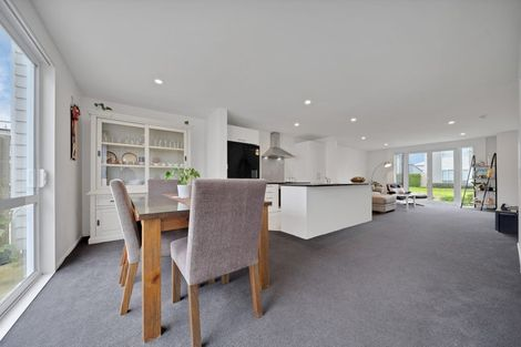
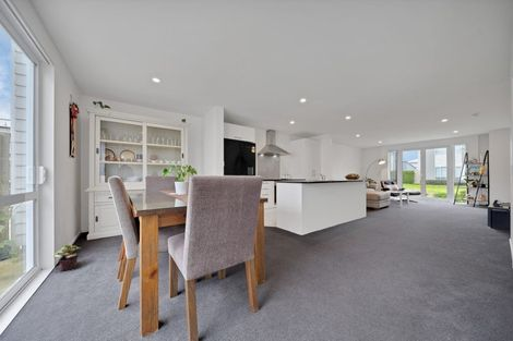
+ potted plant [52,243,81,272]
